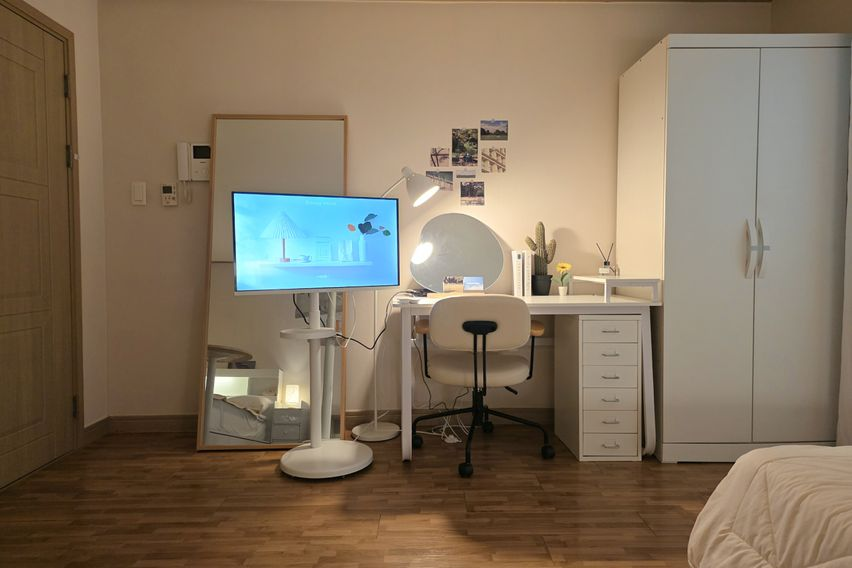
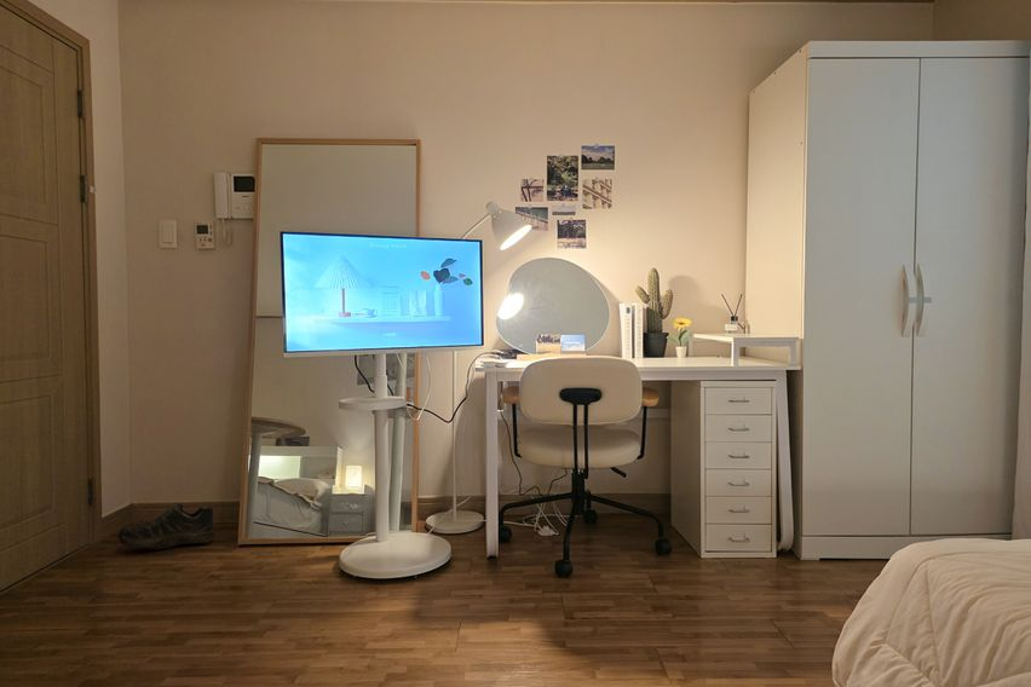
+ shoe [116,502,217,550]
